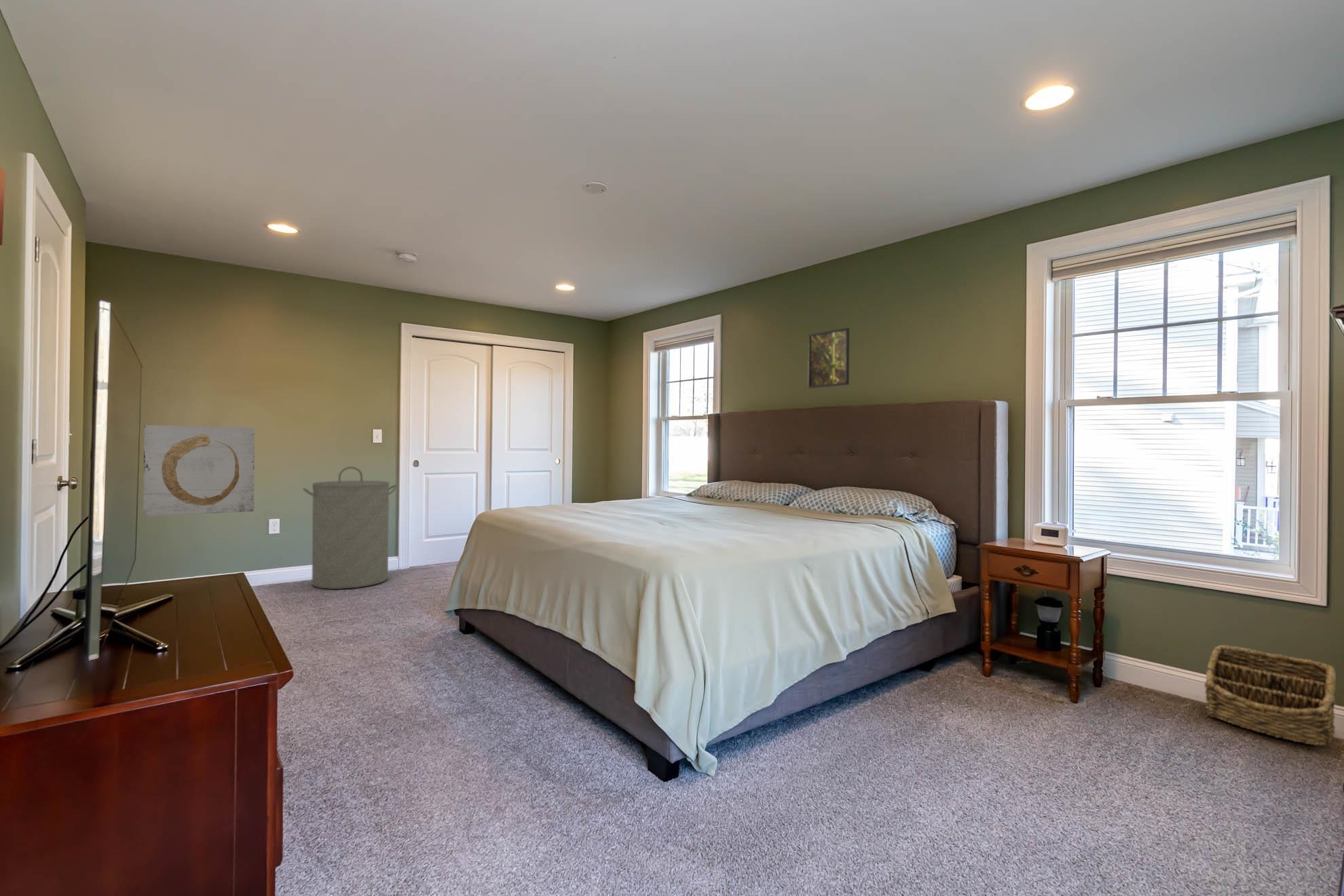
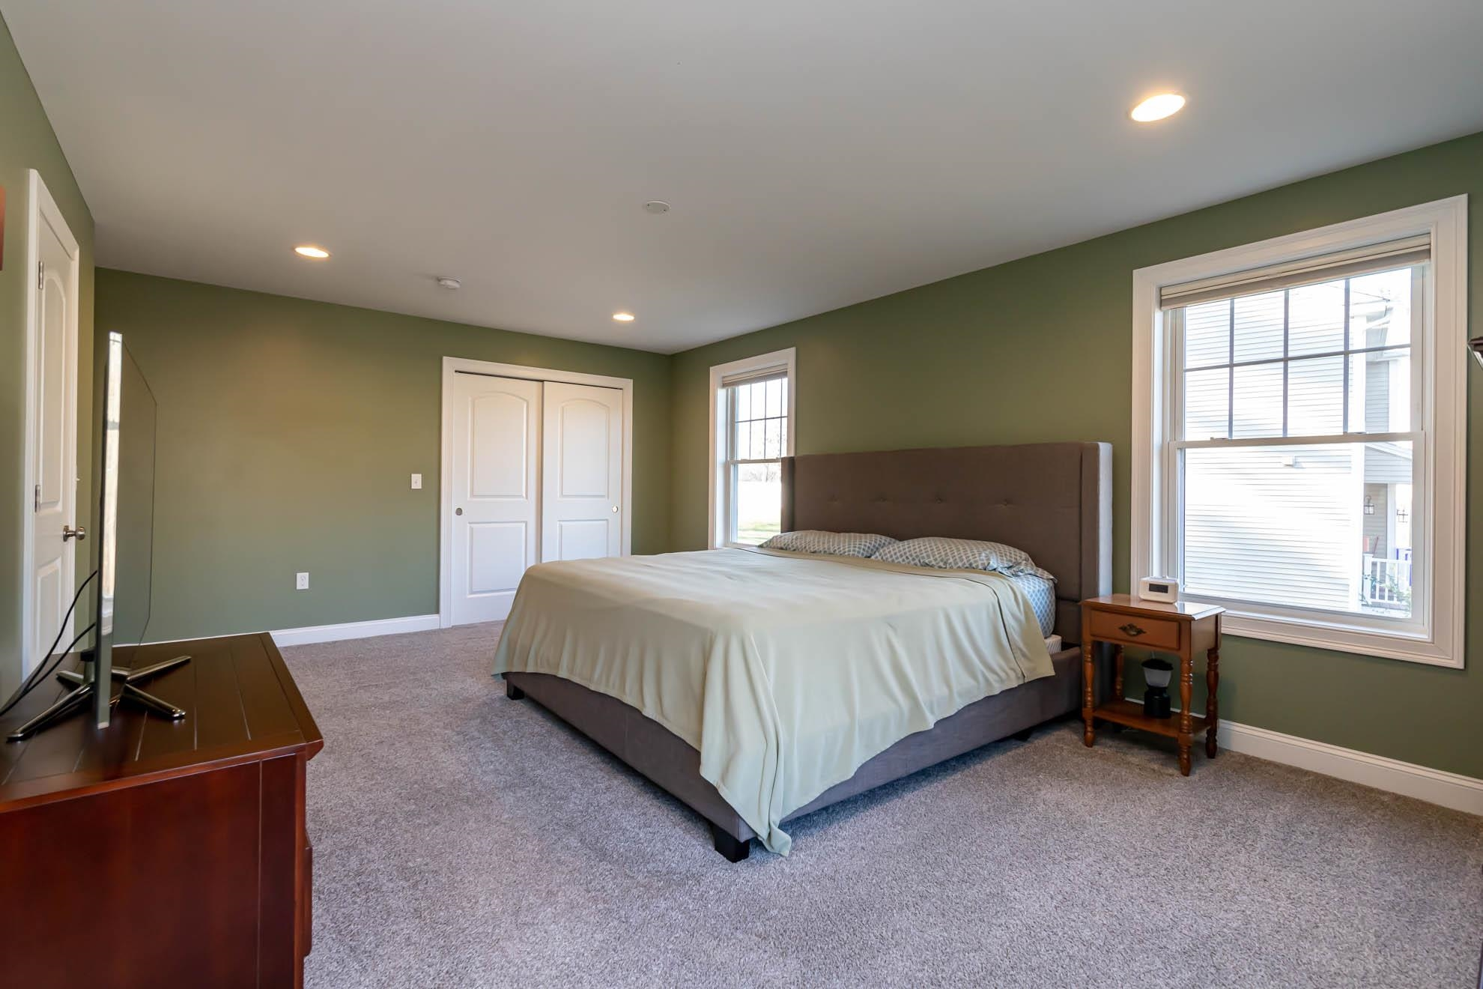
- wall art [143,424,255,517]
- basket [1203,644,1337,747]
- laundry hamper [302,466,398,590]
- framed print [808,327,850,389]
